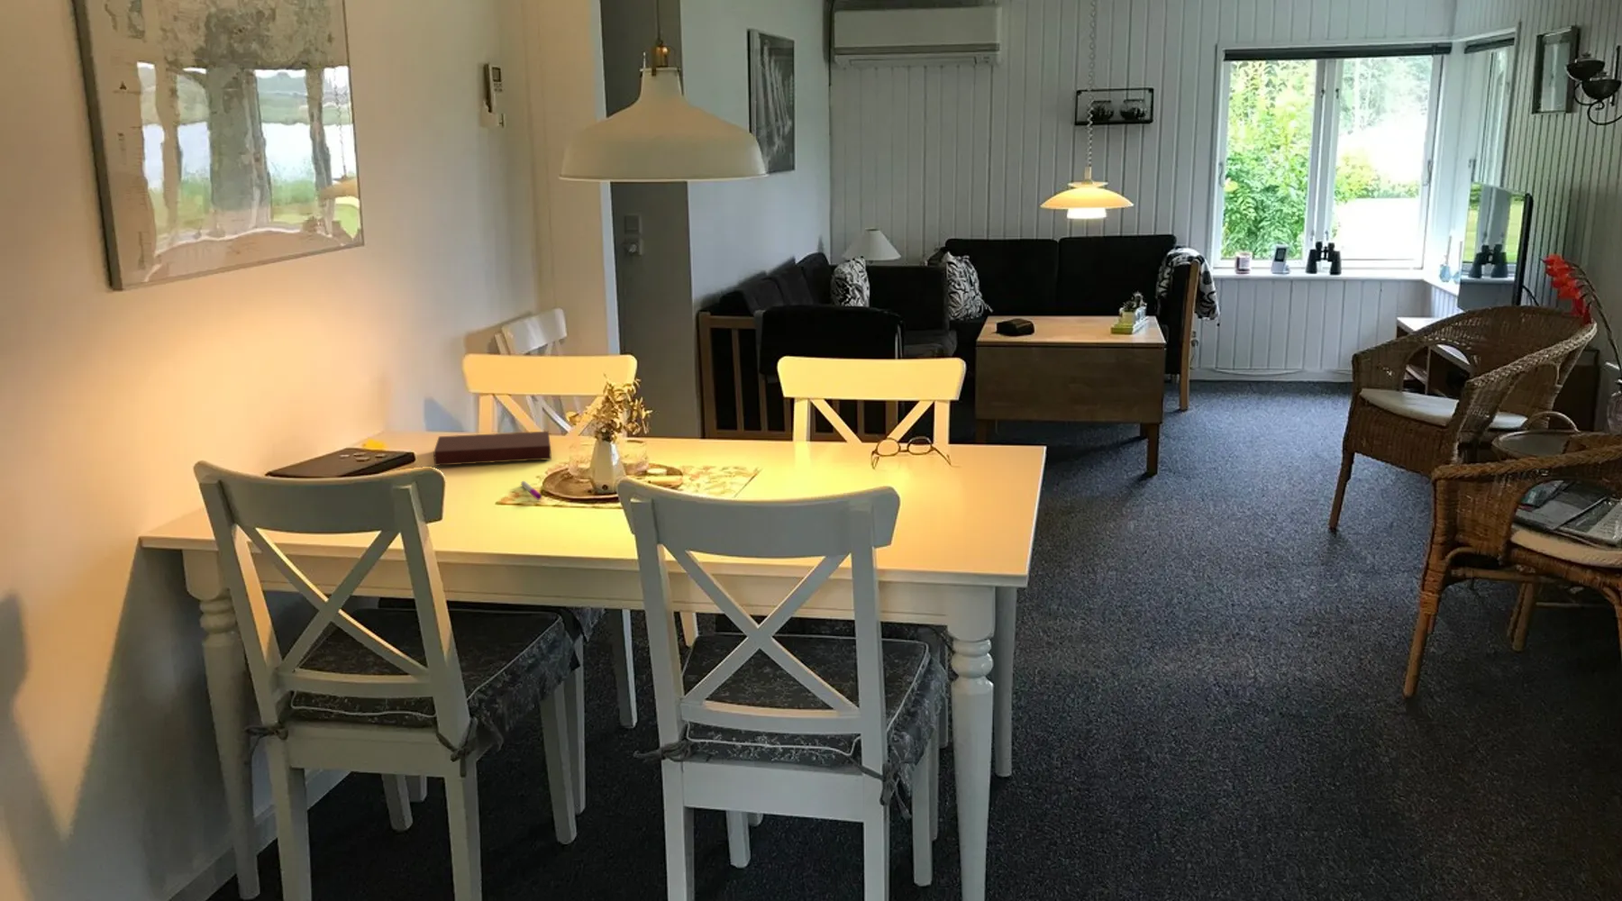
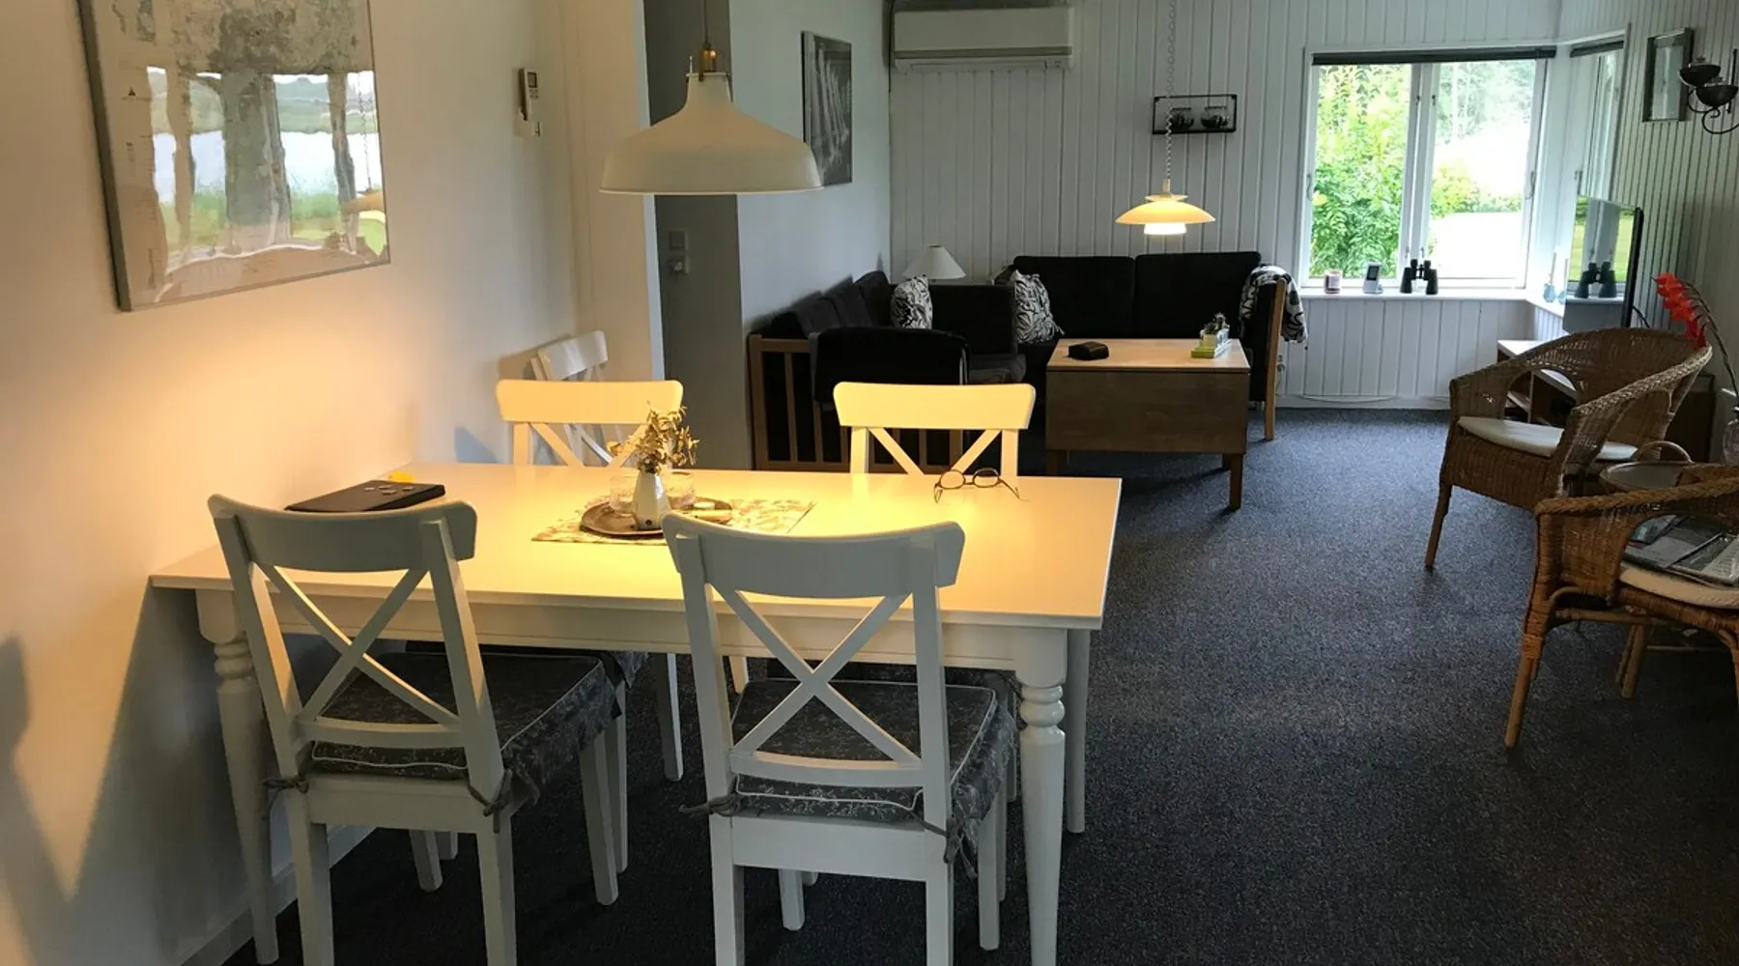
- notebook [433,431,553,467]
- pen [520,480,543,500]
